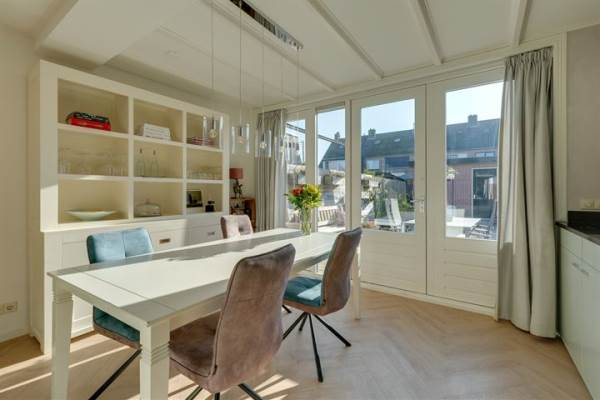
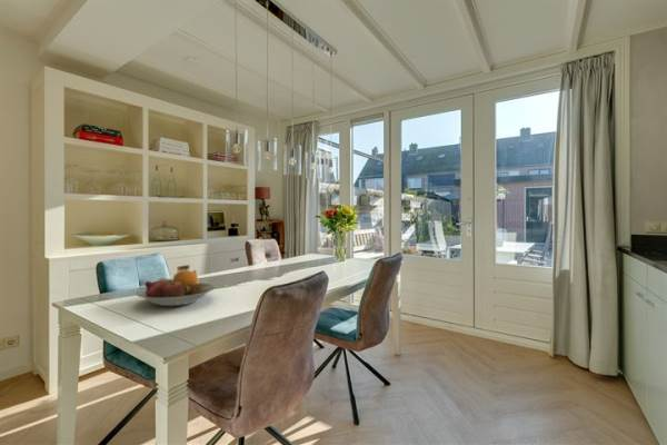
+ fruit bowl [135,268,216,307]
